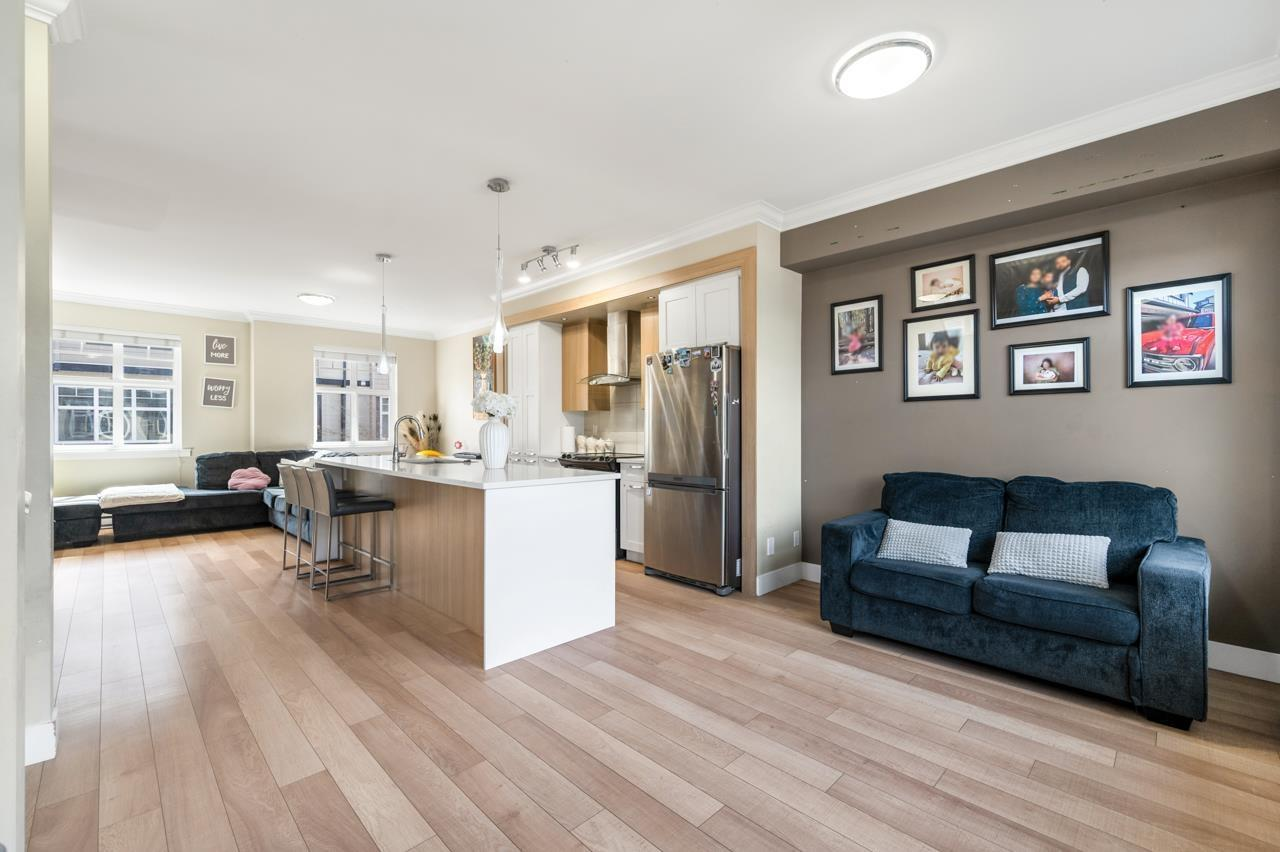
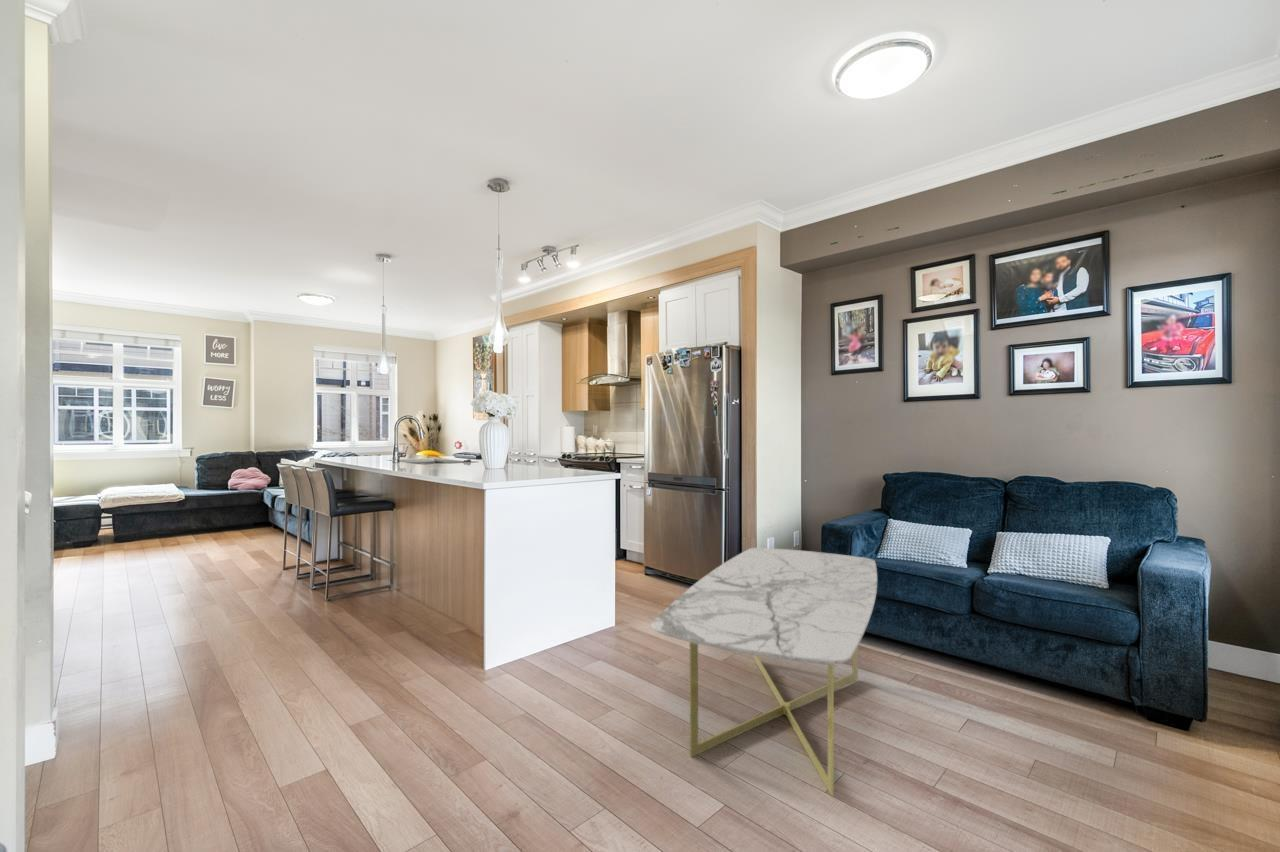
+ coffee table [650,547,878,798]
